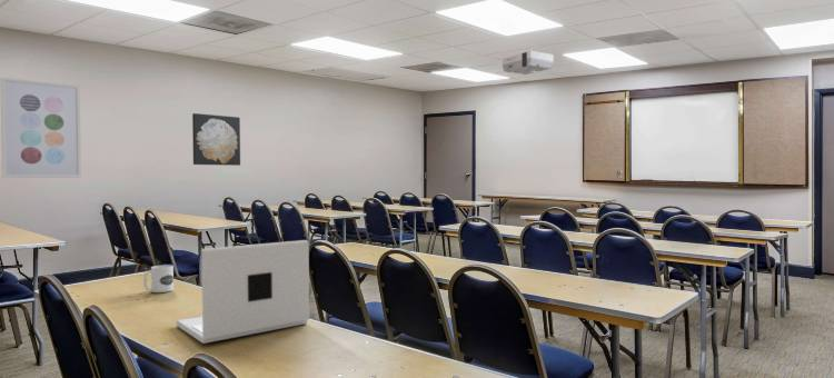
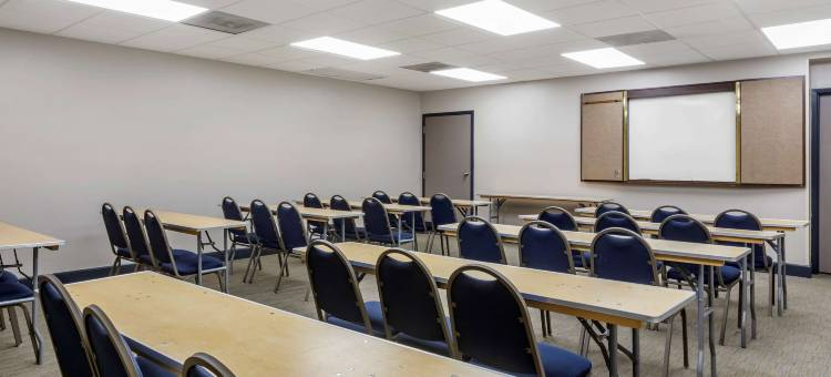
- laptop [175,239,310,345]
- wall art [191,112,241,167]
- wall art [0,77,82,179]
- mug [142,263,175,294]
- projector [502,50,555,76]
